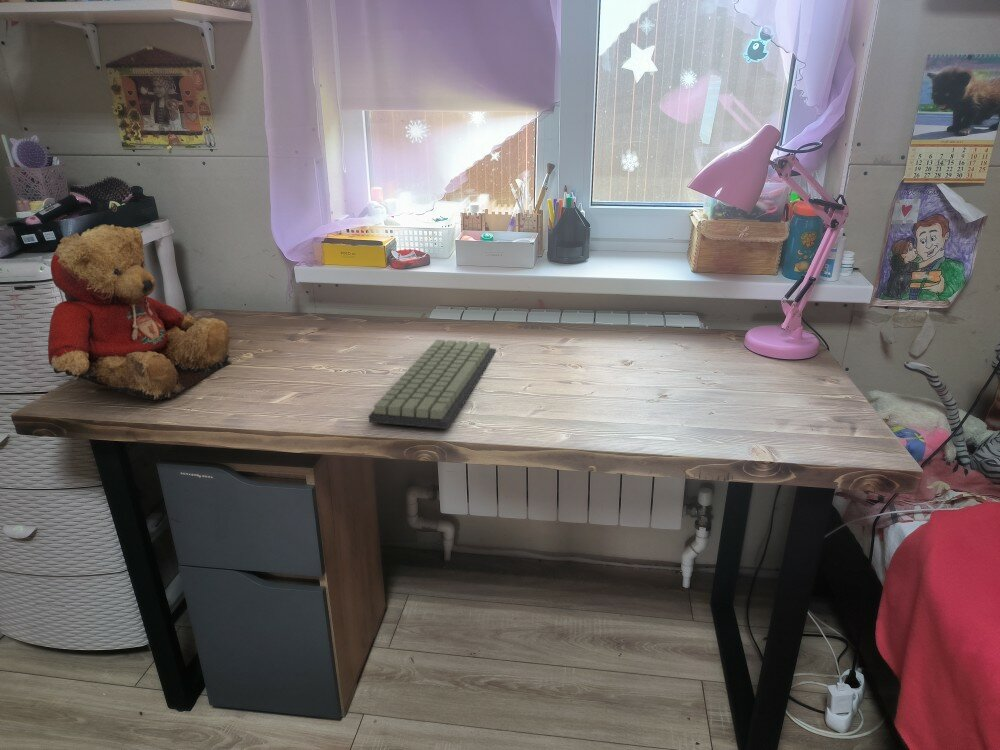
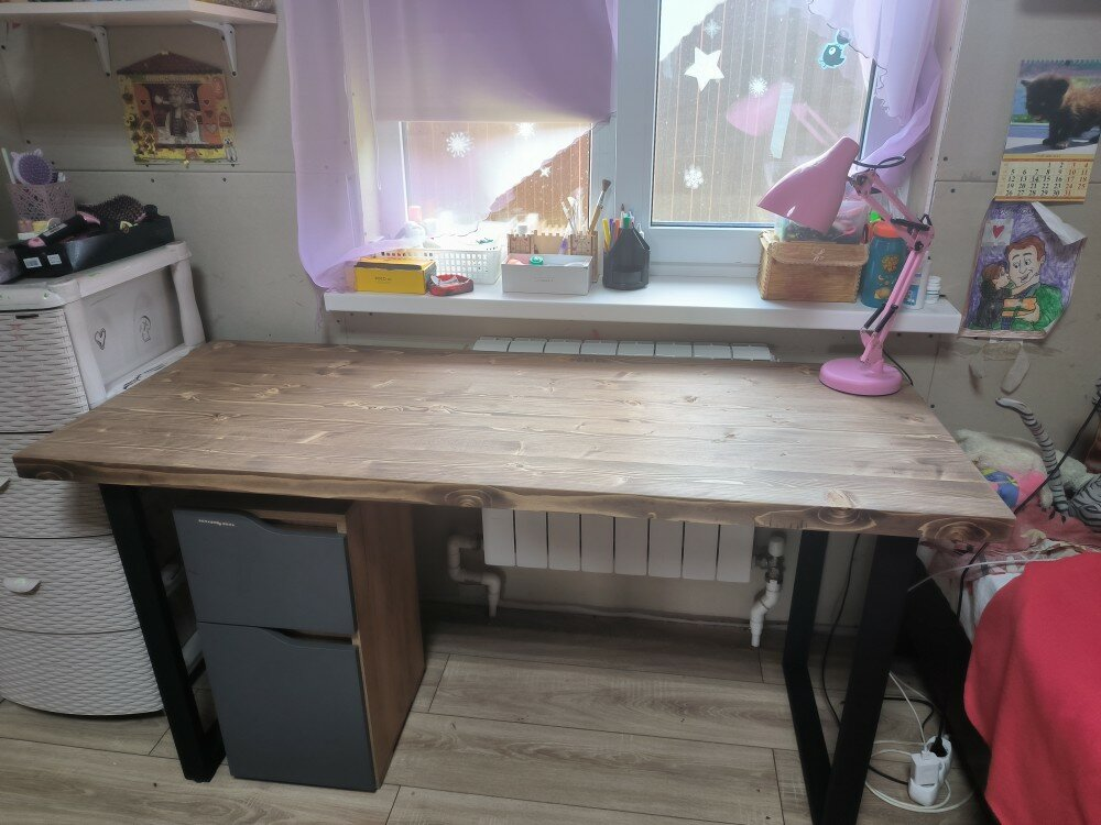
- keyboard [368,339,497,430]
- teddy bear [47,223,232,402]
